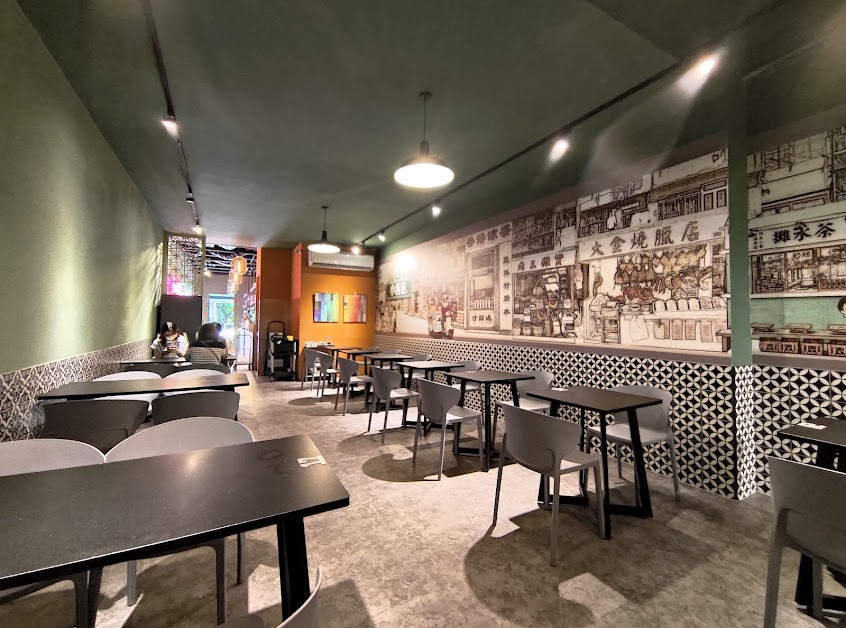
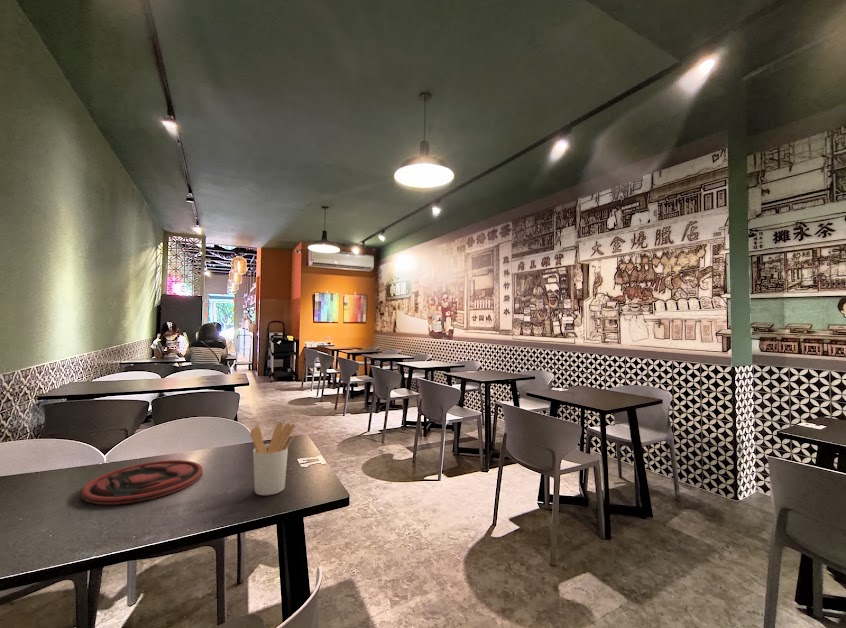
+ plate [80,459,204,505]
+ utensil holder [249,422,296,496]
